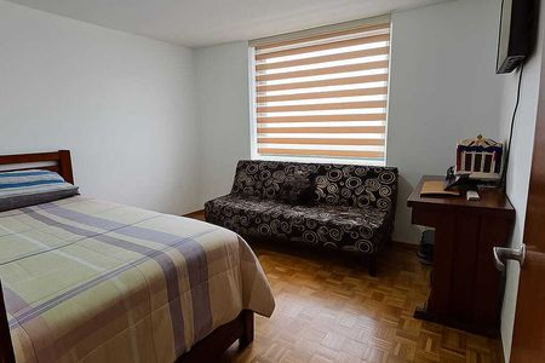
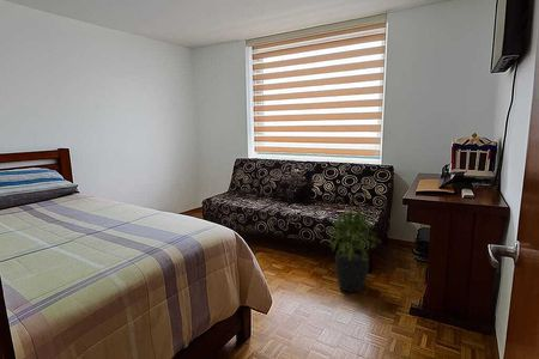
+ potted plant [326,208,381,293]
